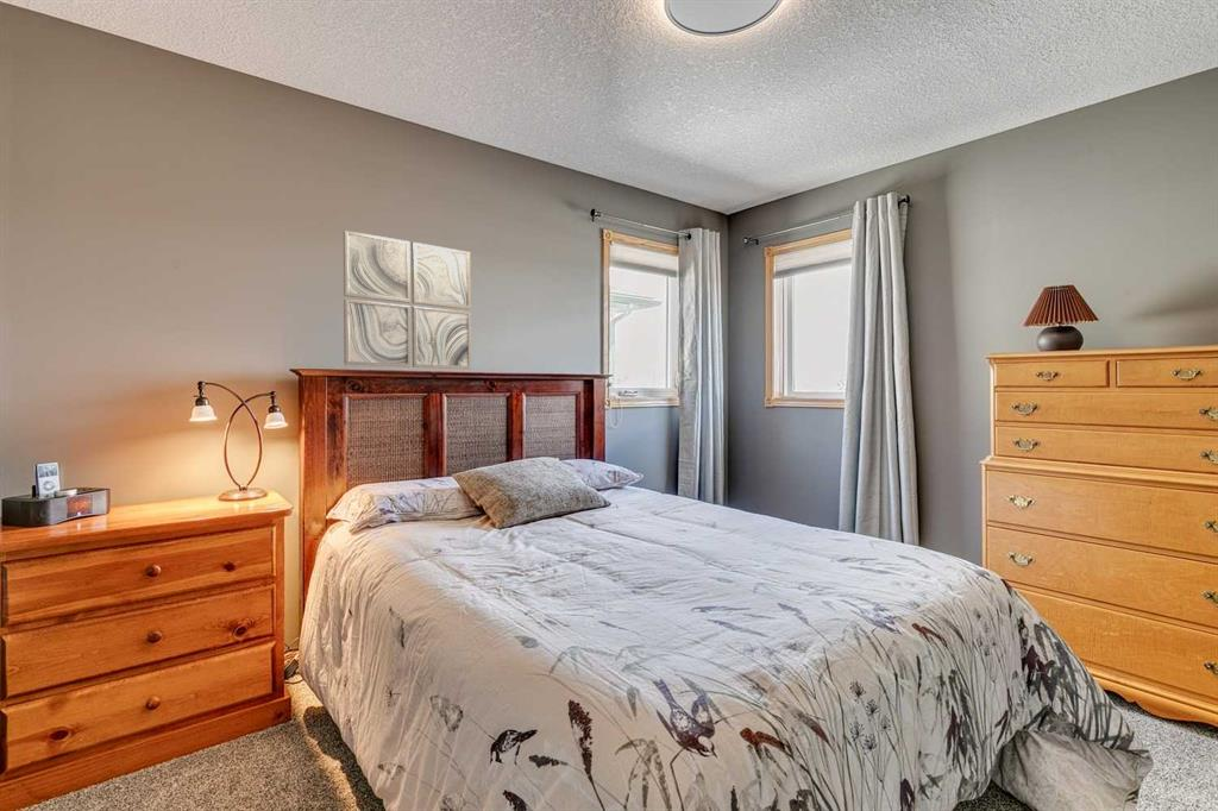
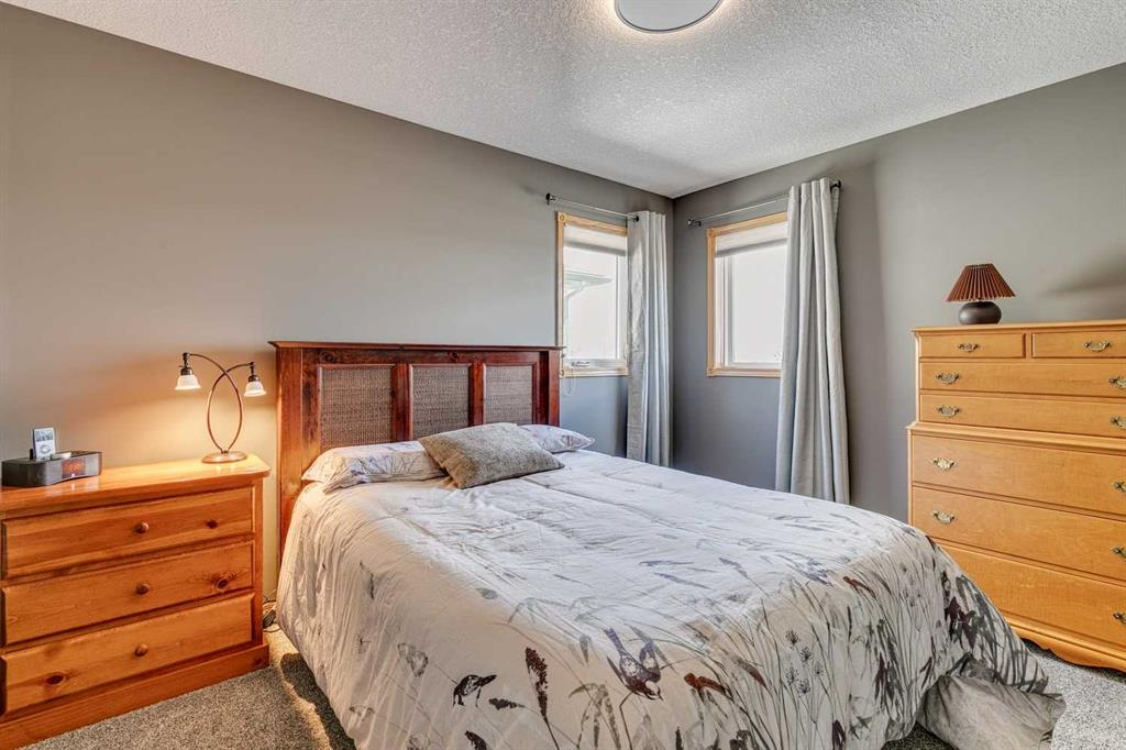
- wall art [343,230,472,370]
